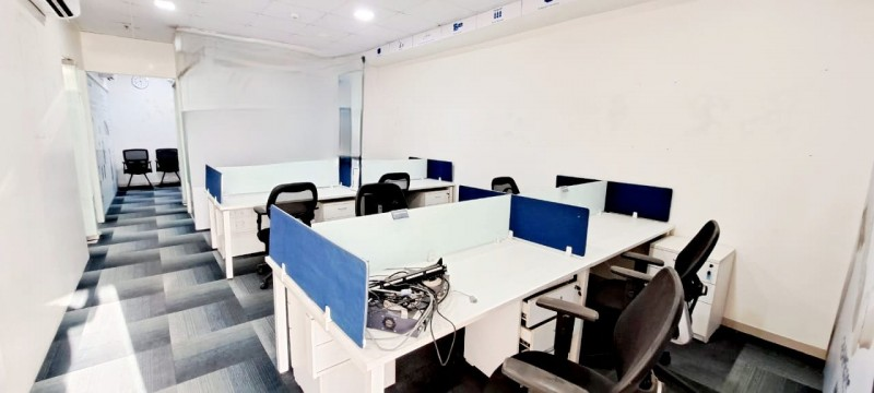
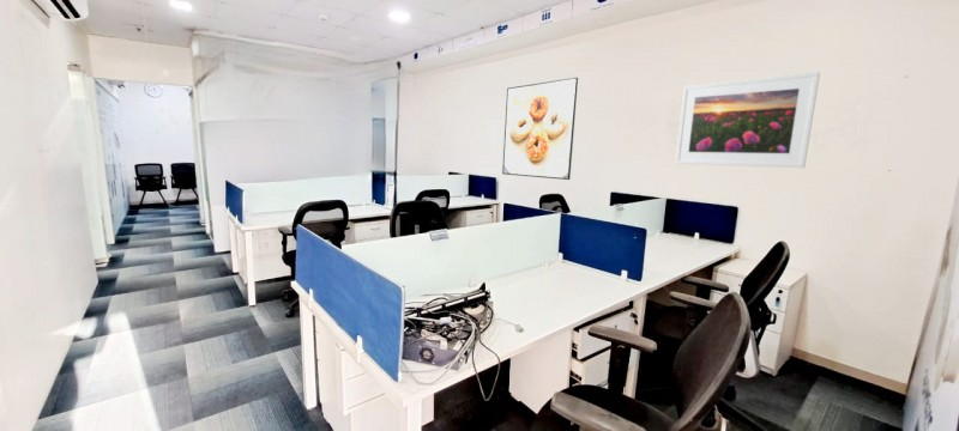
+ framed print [674,71,821,169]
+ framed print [501,77,579,181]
